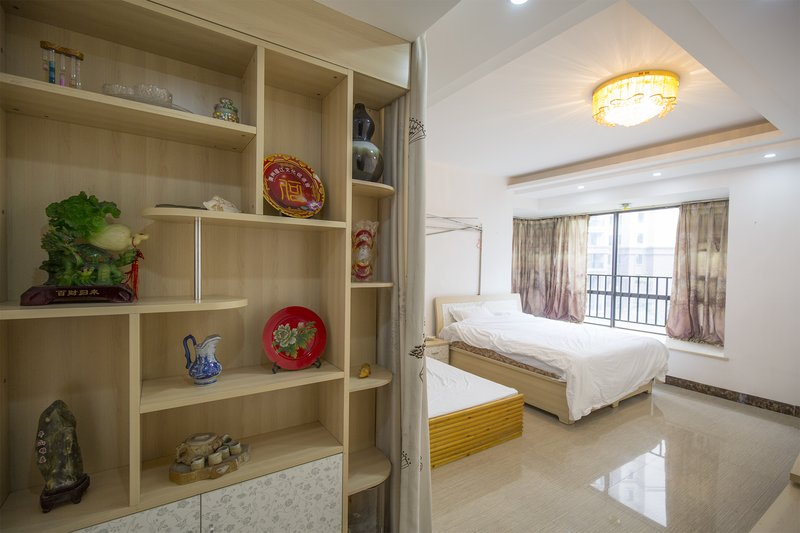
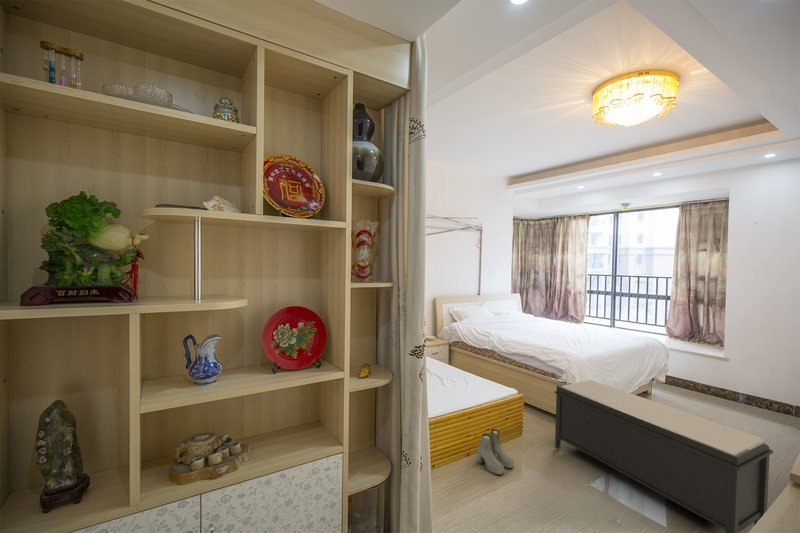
+ bench [554,379,774,533]
+ boots [476,428,515,476]
